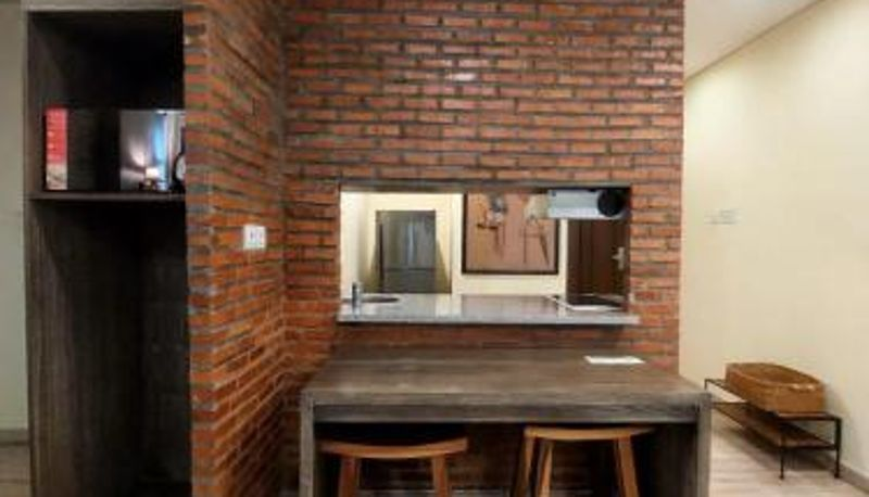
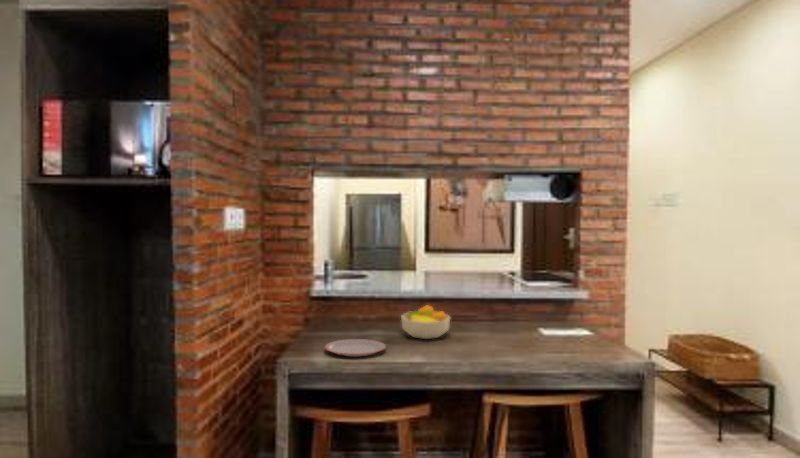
+ plate [324,338,387,357]
+ fruit bowl [400,304,451,340]
